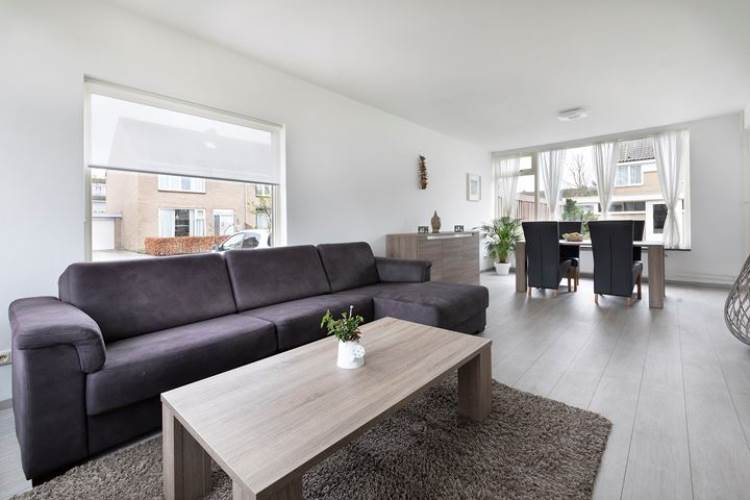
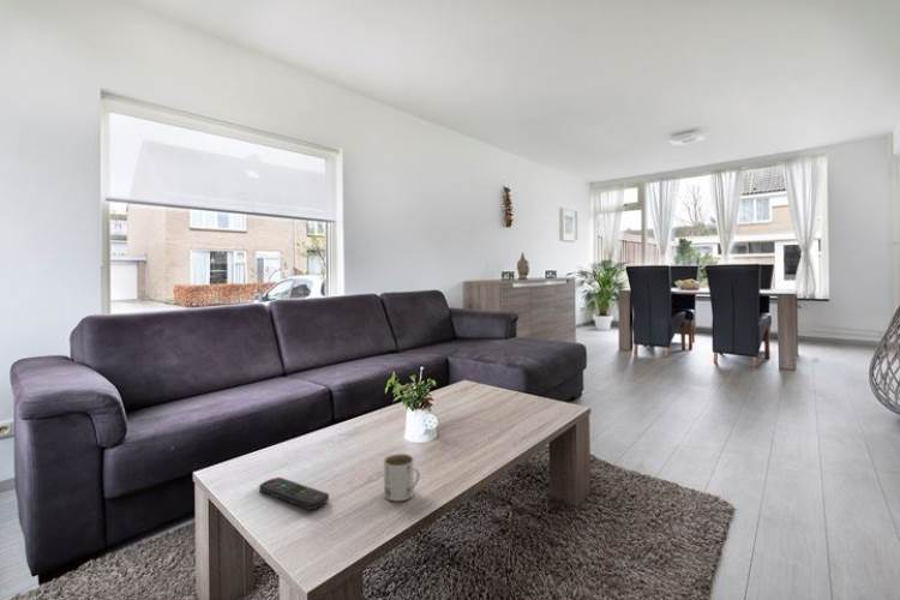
+ remote control [258,476,330,511]
+ mug [383,452,421,503]
